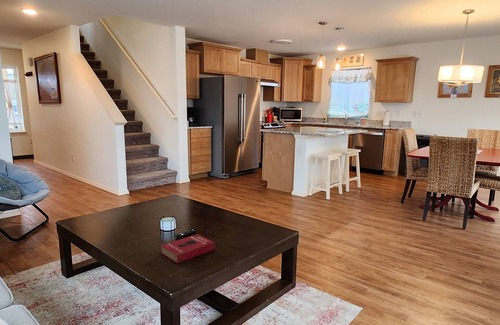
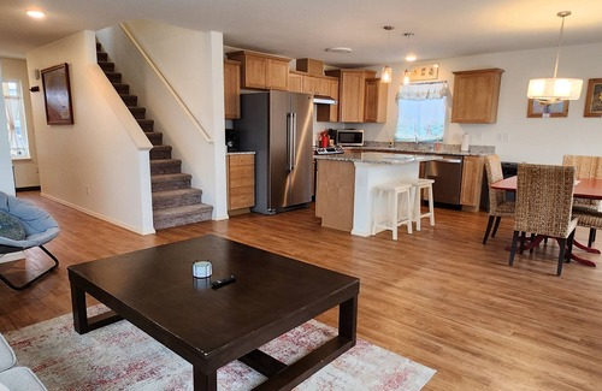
- book [160,233,216,264]
